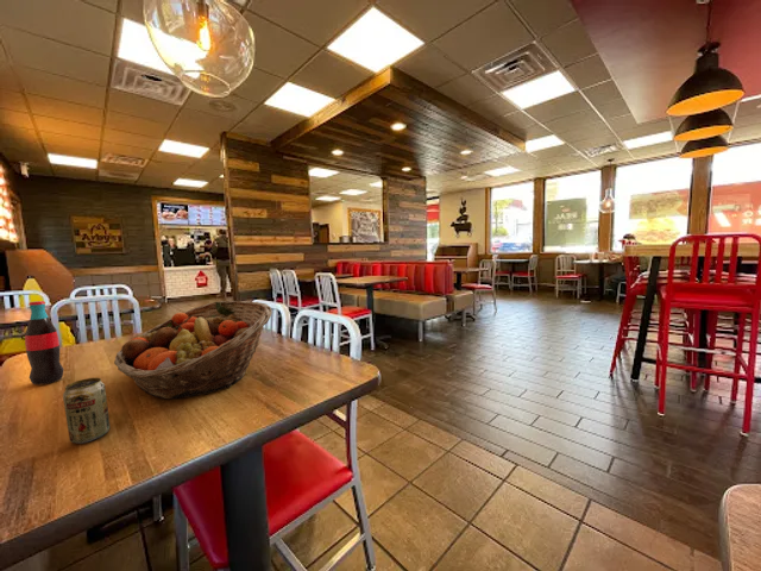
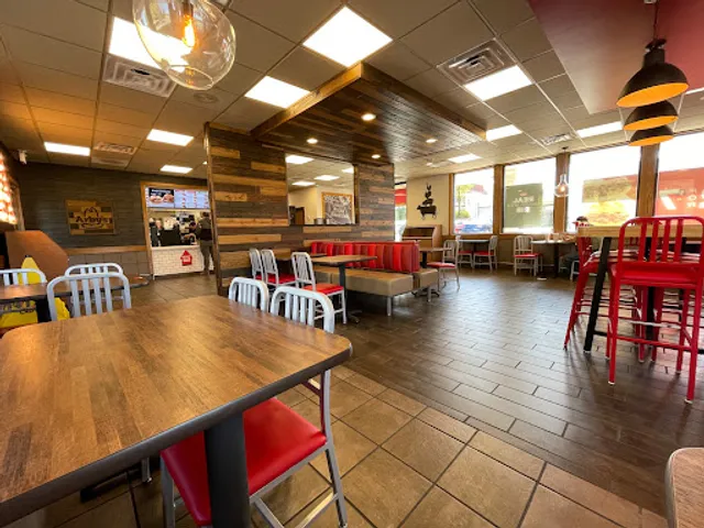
- soda bottle [24,300,65,385]
- beverage can [62,377,112,445]
- fruit basket [113,300,273,400]
